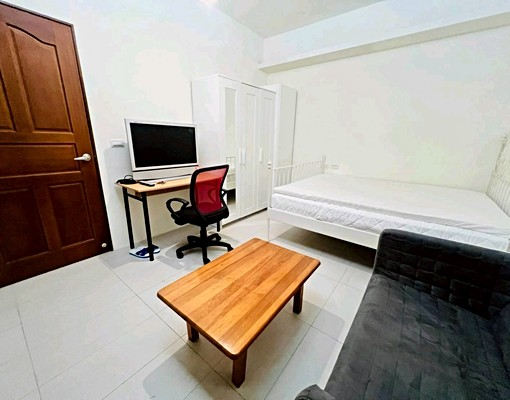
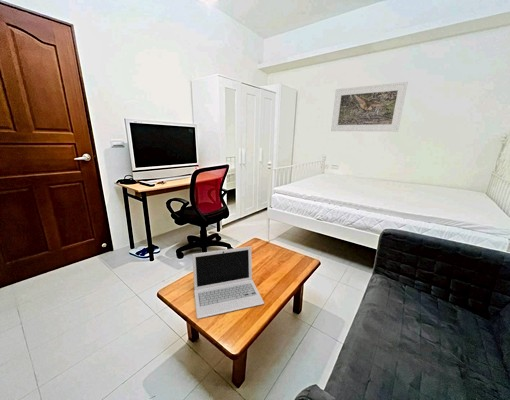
+ laptop [191,245,265,320]
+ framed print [330,81,409,132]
